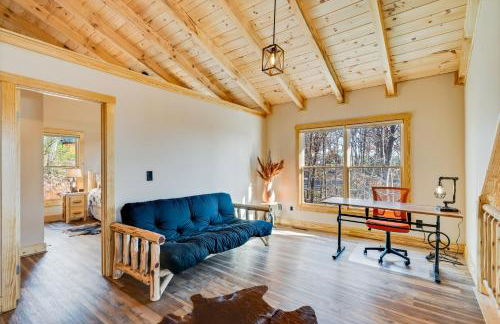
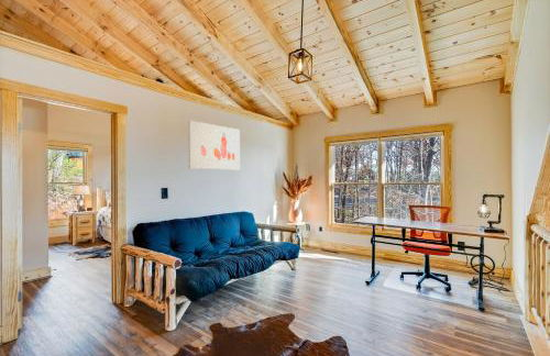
+ wall art [187,120,241,170]
